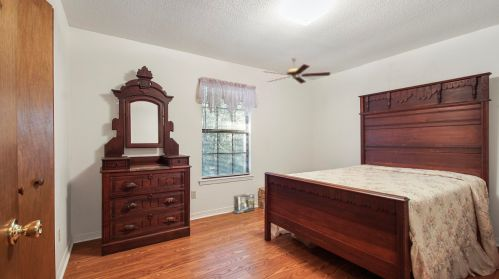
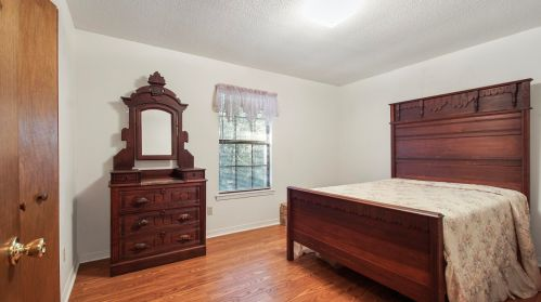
- box [233,192,255,215]
- ceiling fan [262,57,331,85]
